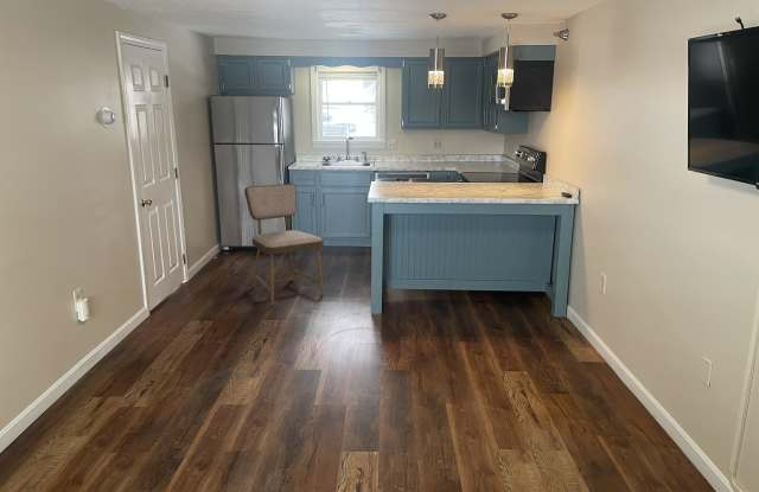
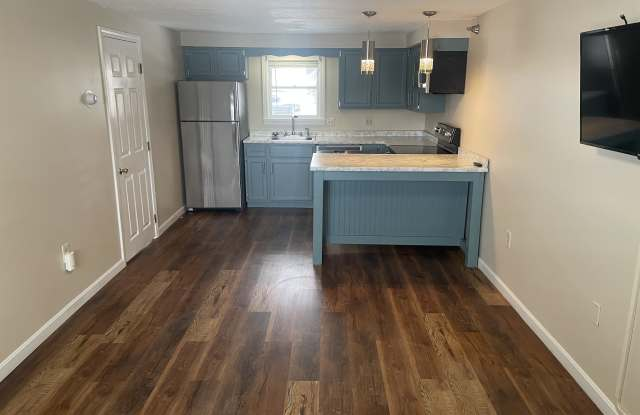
- dining chair [243,183,325,307]
